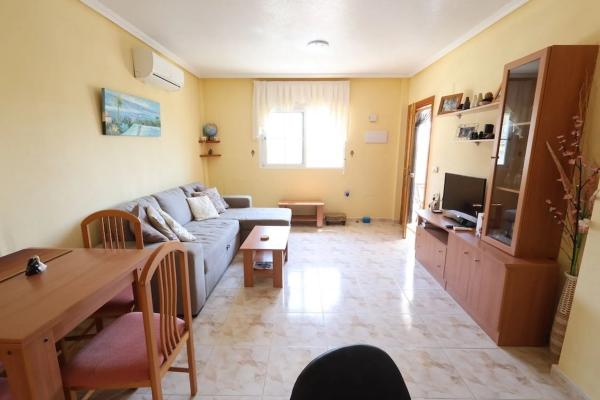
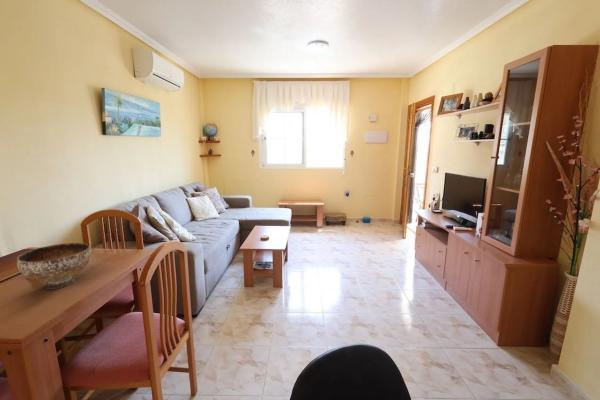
+ bowl [16,242,92,290]
